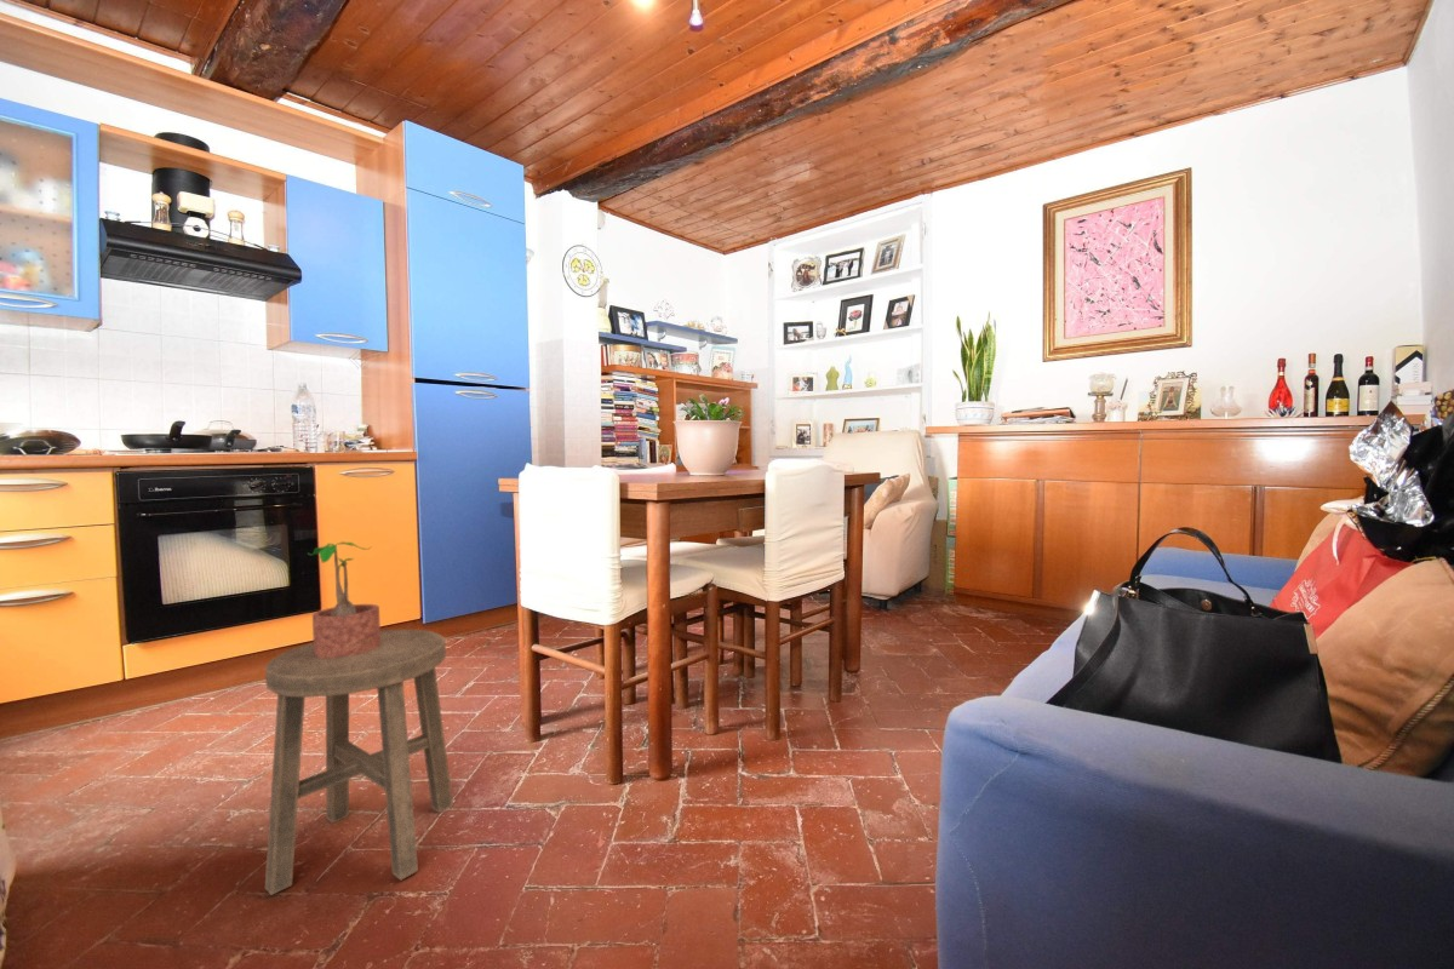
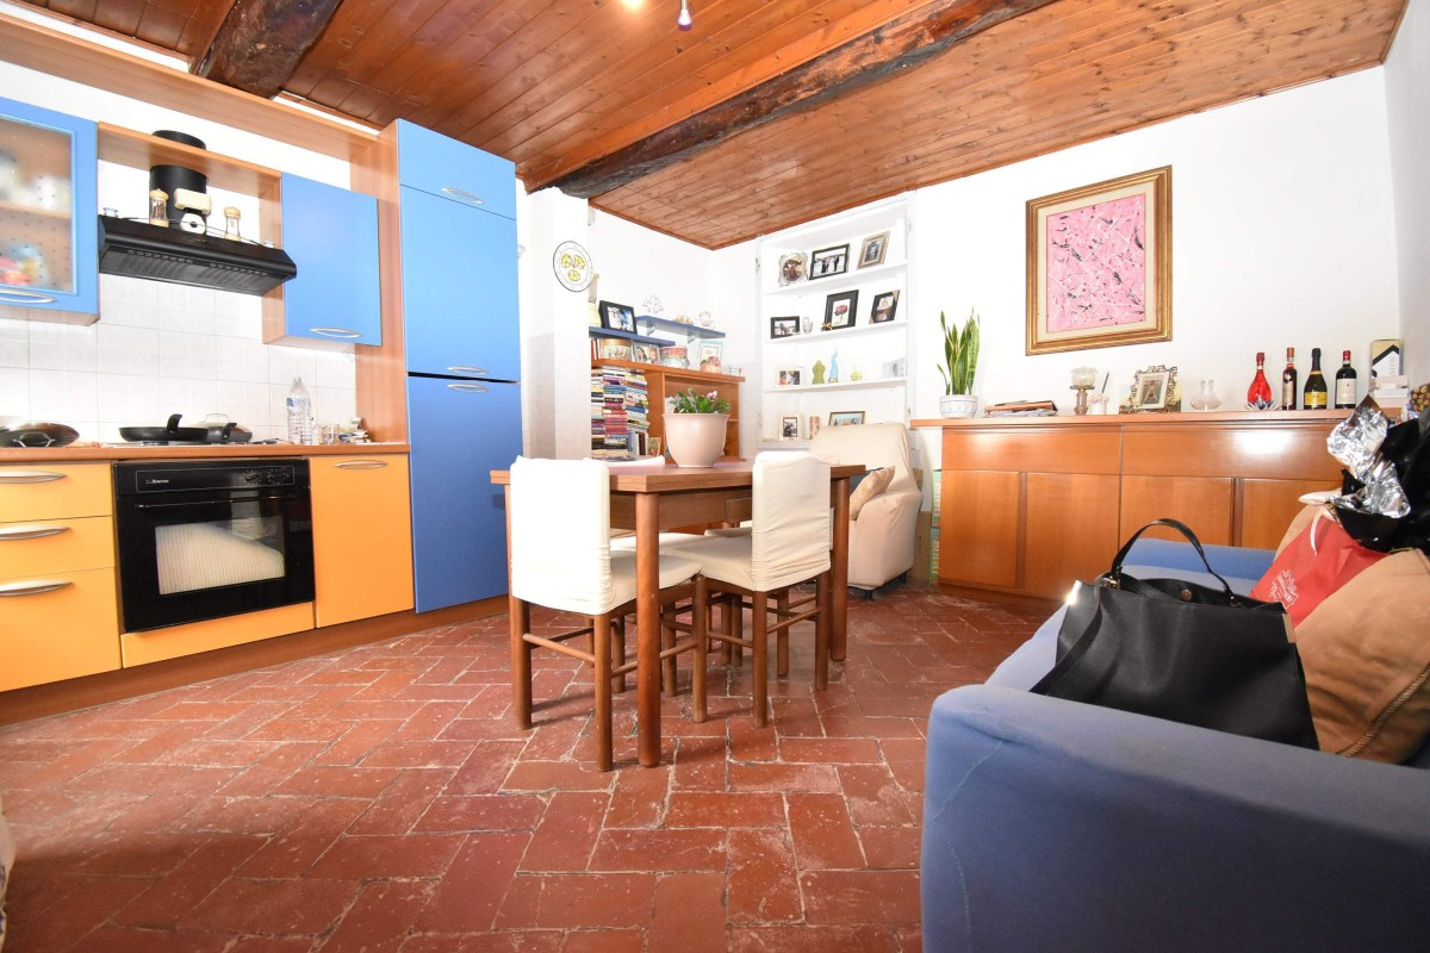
- potted plant [305,540,382,658]
- stool [264,629,454,896]
